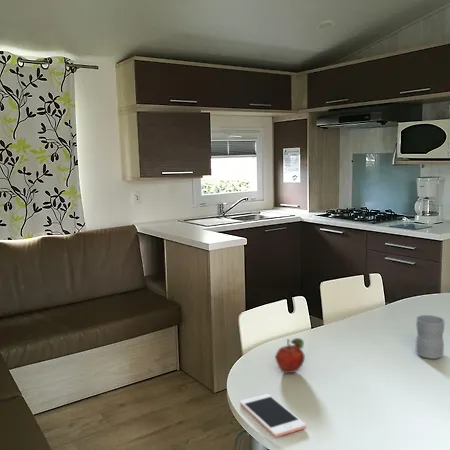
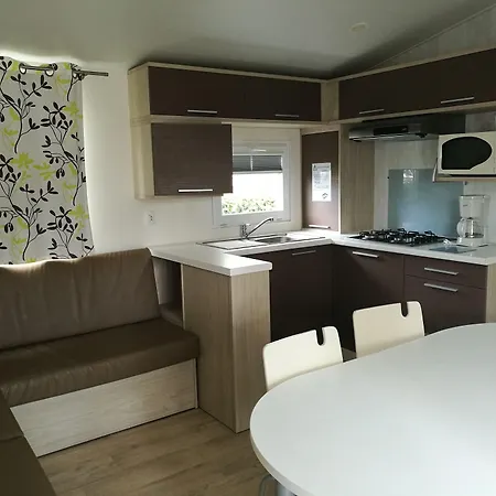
- fruit [274,337,306,374]
- cell phone [239,393,307,438]
- mug [415,314,446,360]
